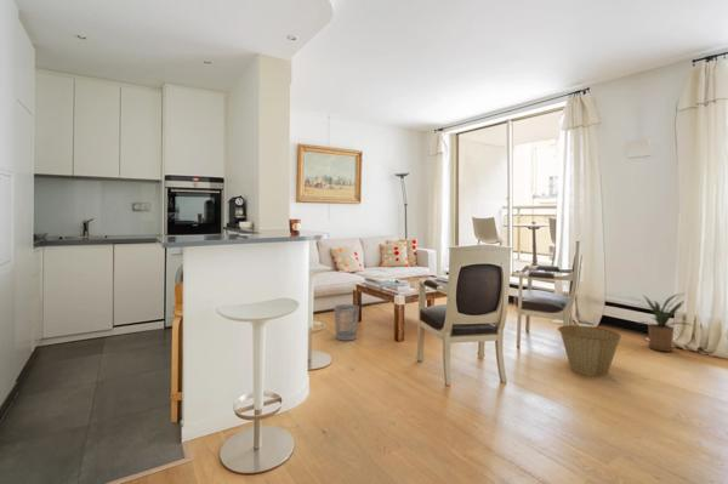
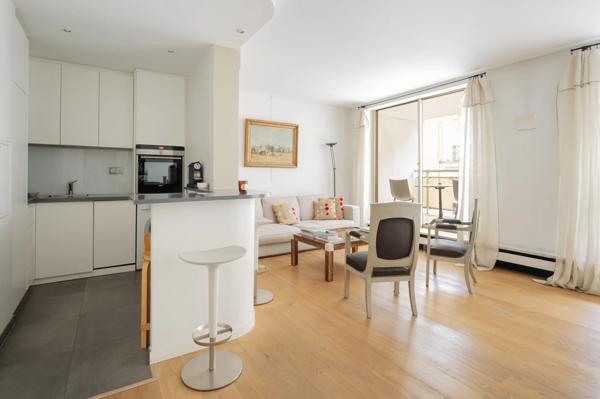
- house plant [631,292,693,353]
- basket [557,324,622,377]
- wastebasket [332,303,360,342]
